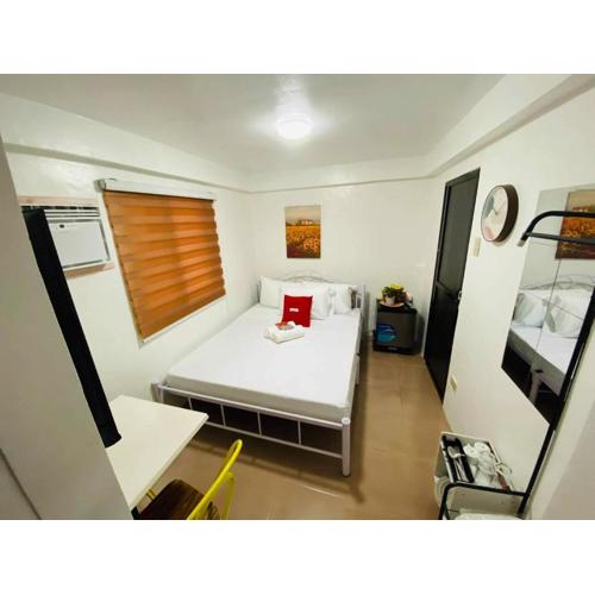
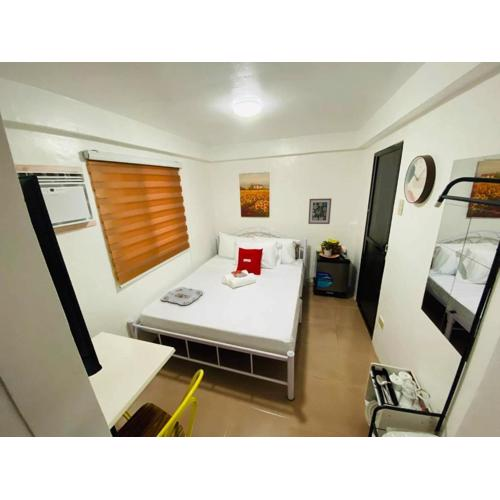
+ serving tray [160,286,204,306]
+ wall art [307,197,333,225]
